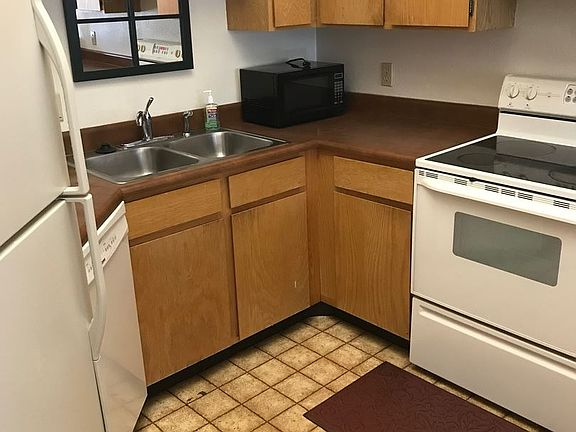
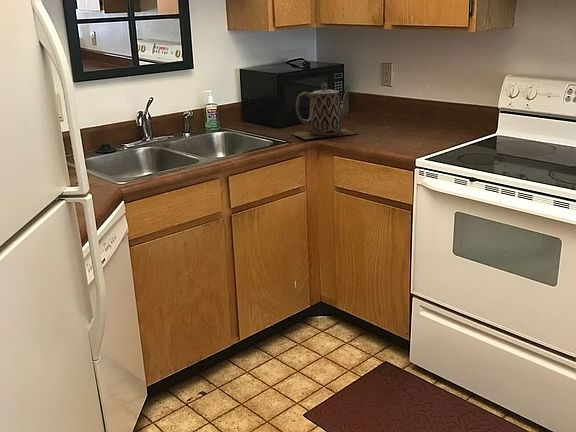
+ teapot [290,82,359,140]
